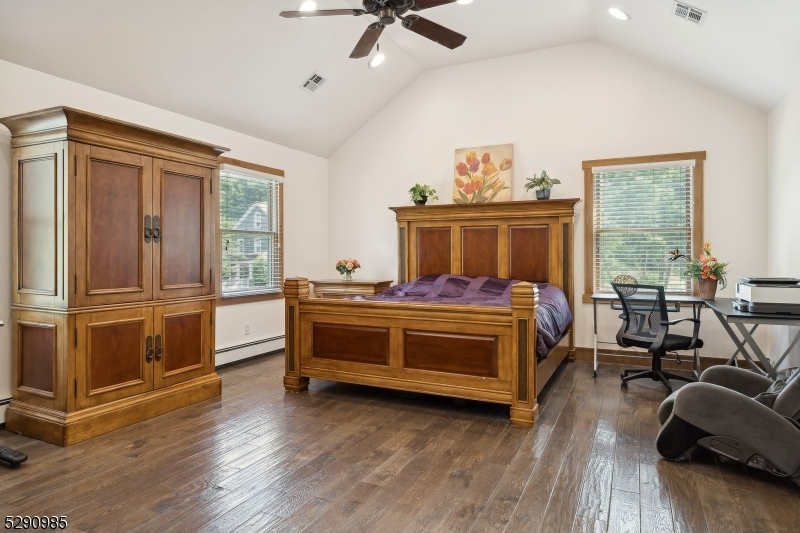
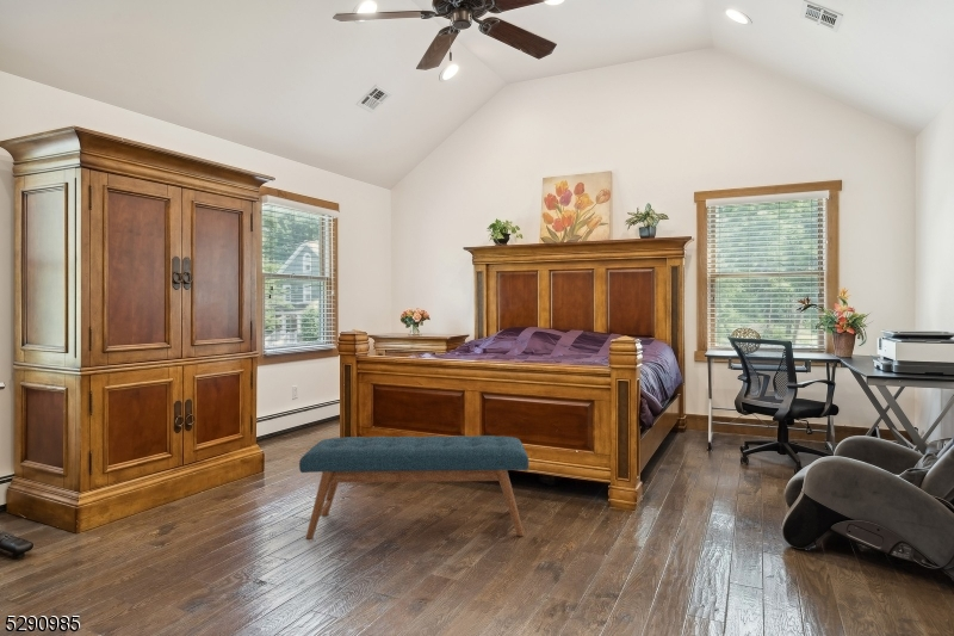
+ bench [298,434,529,539]
